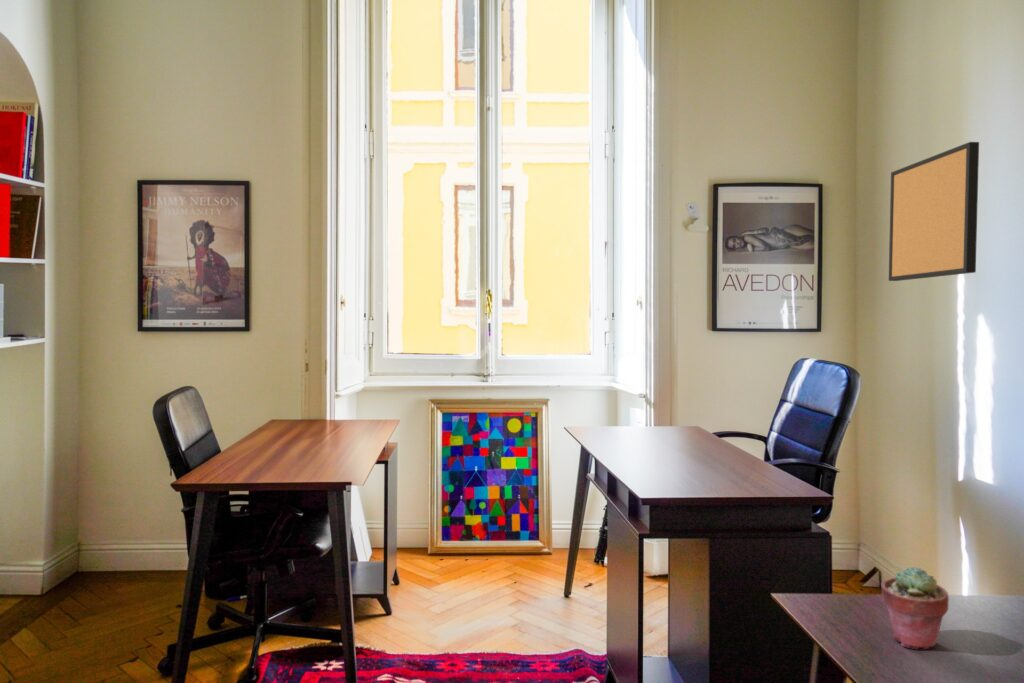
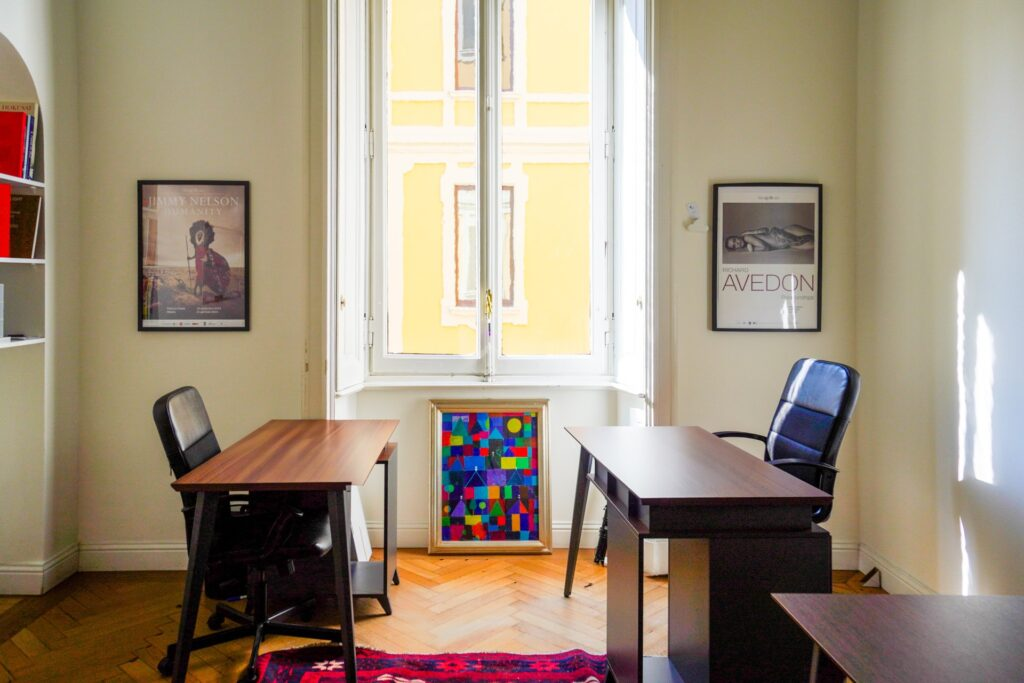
- wall art [888,141,980,282]
- potted succulent [880,566,950,650]
